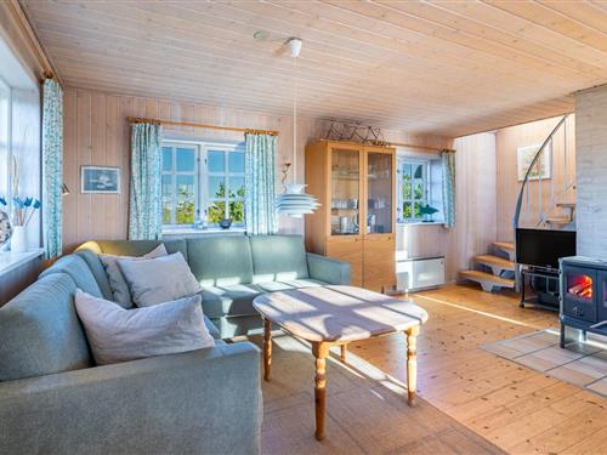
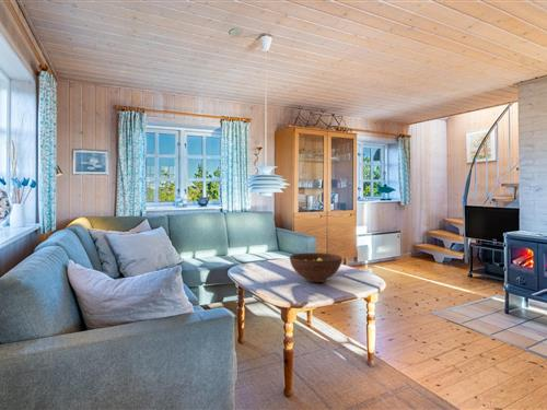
+ fruit bowl [289,251,344,283]
